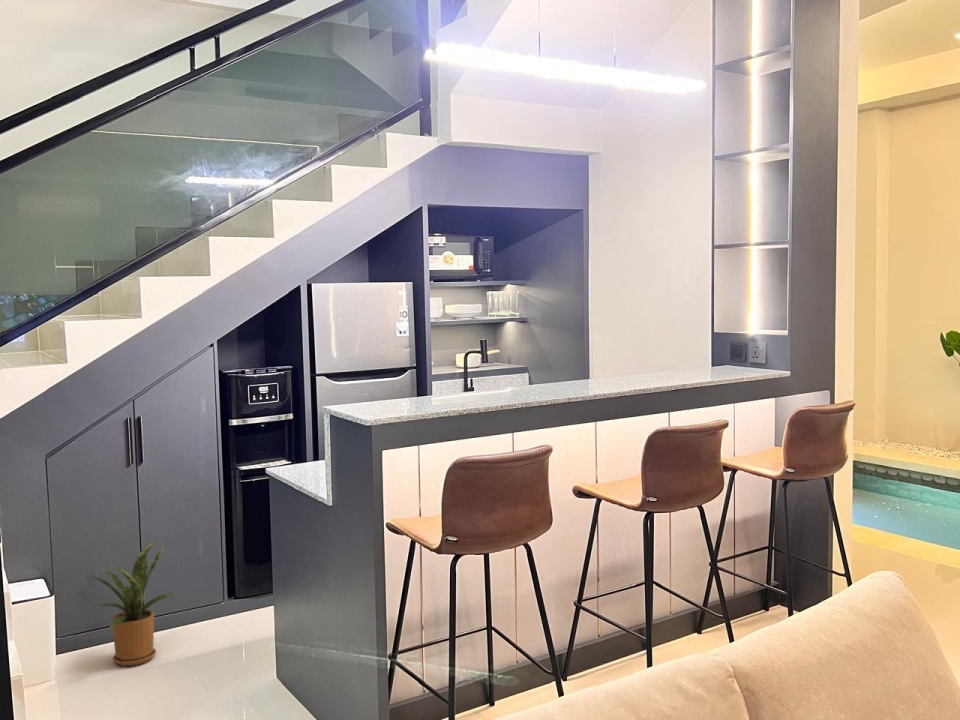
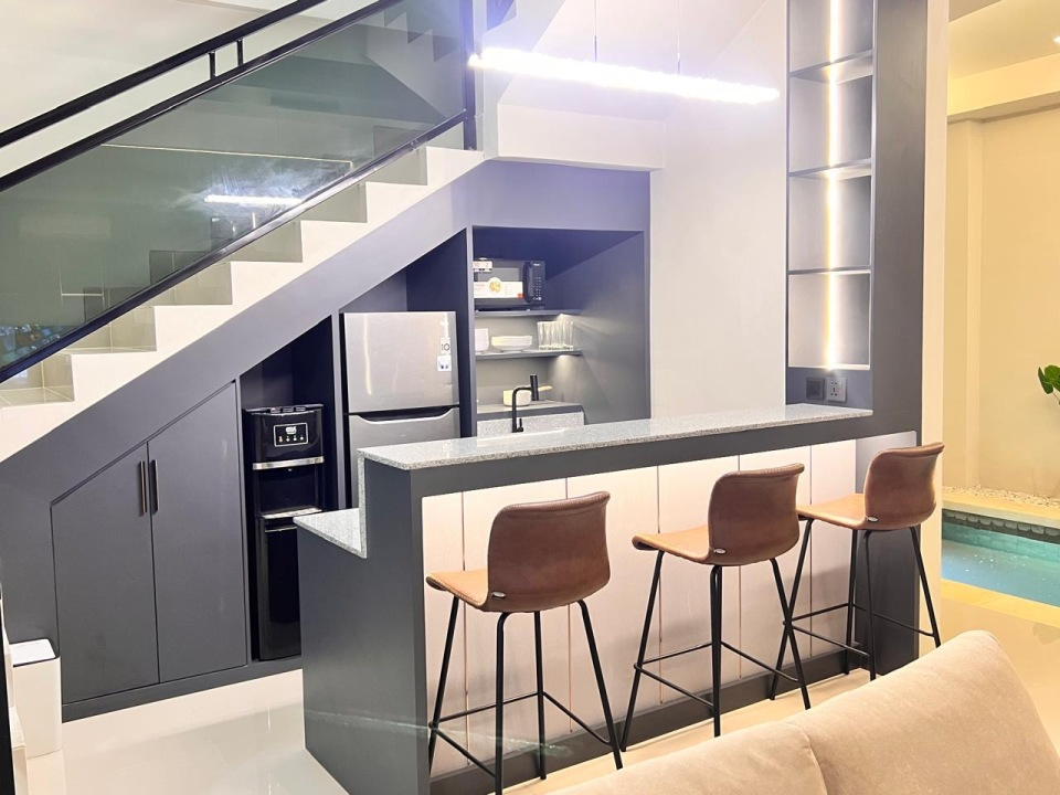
- house plant [76,539,175,667]
